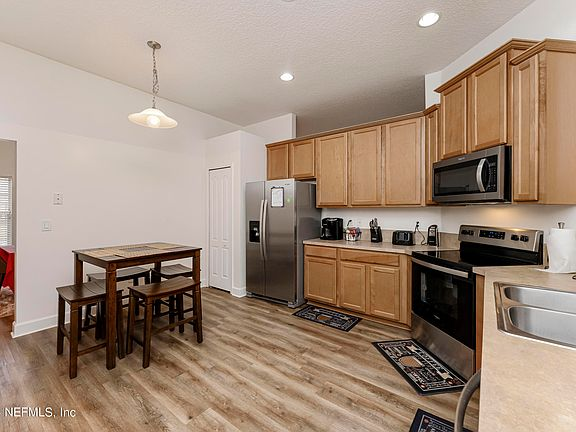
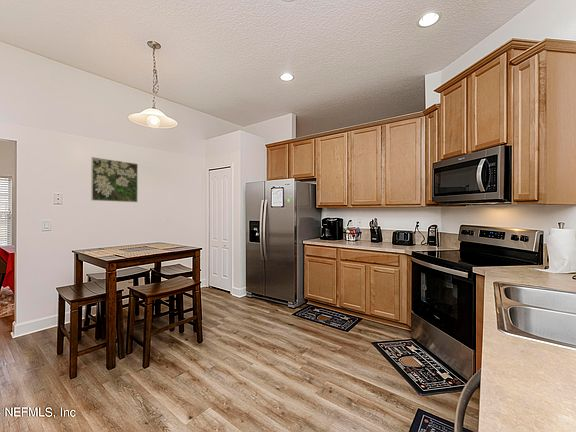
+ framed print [90,156,139,203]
